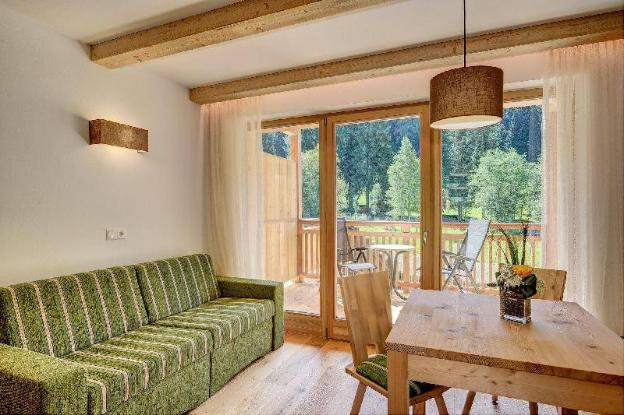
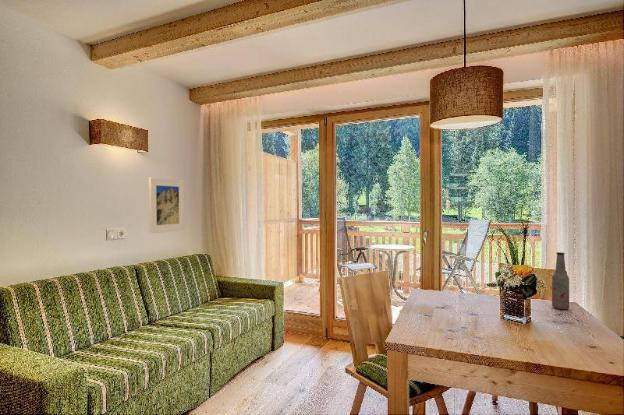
+ bottle [551,251,570,311]
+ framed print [148,176,185,234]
